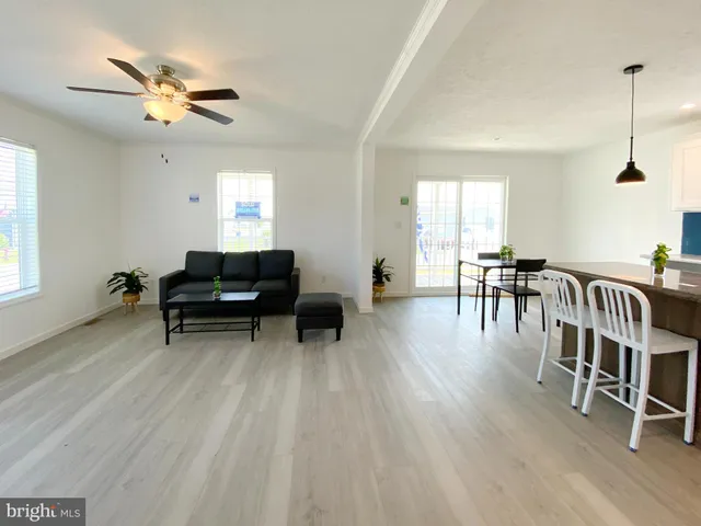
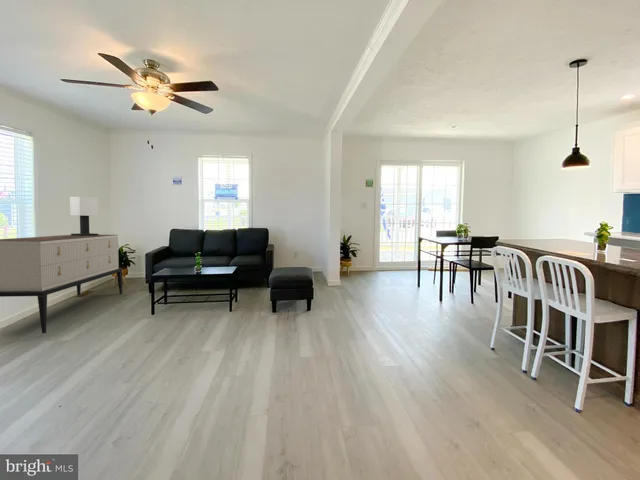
+ table lamp [69,196,99,236]
+ sideboard [0,234,123,335]
